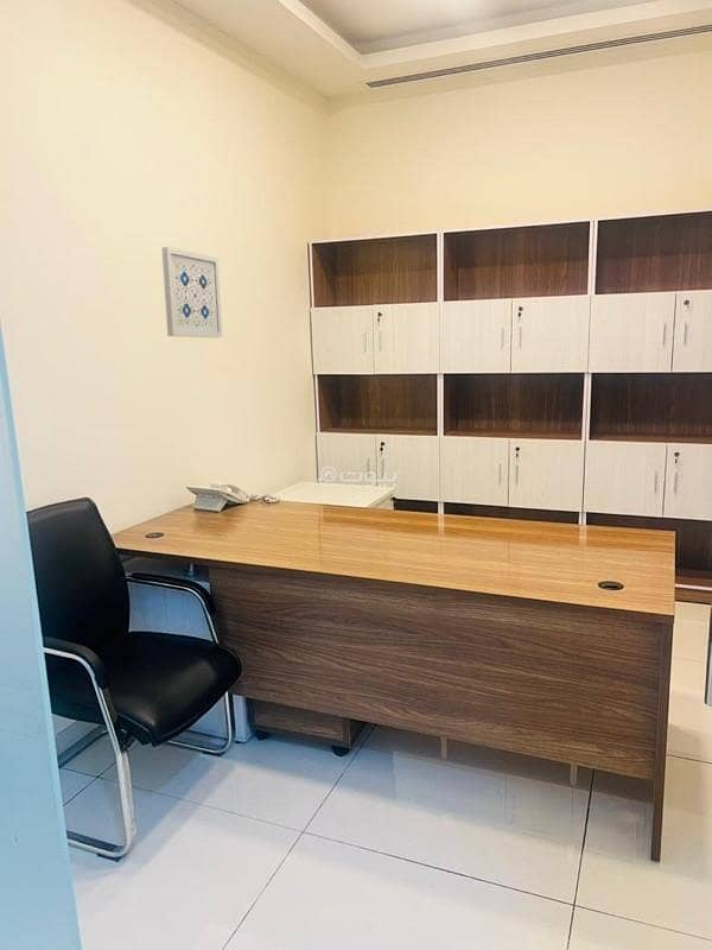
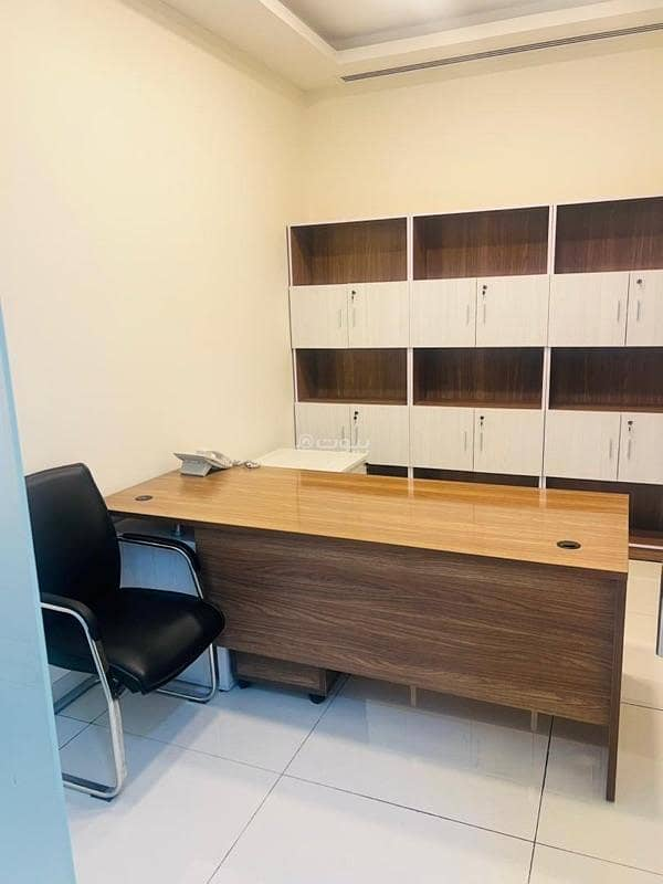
- wall art [161,246,223,338]
